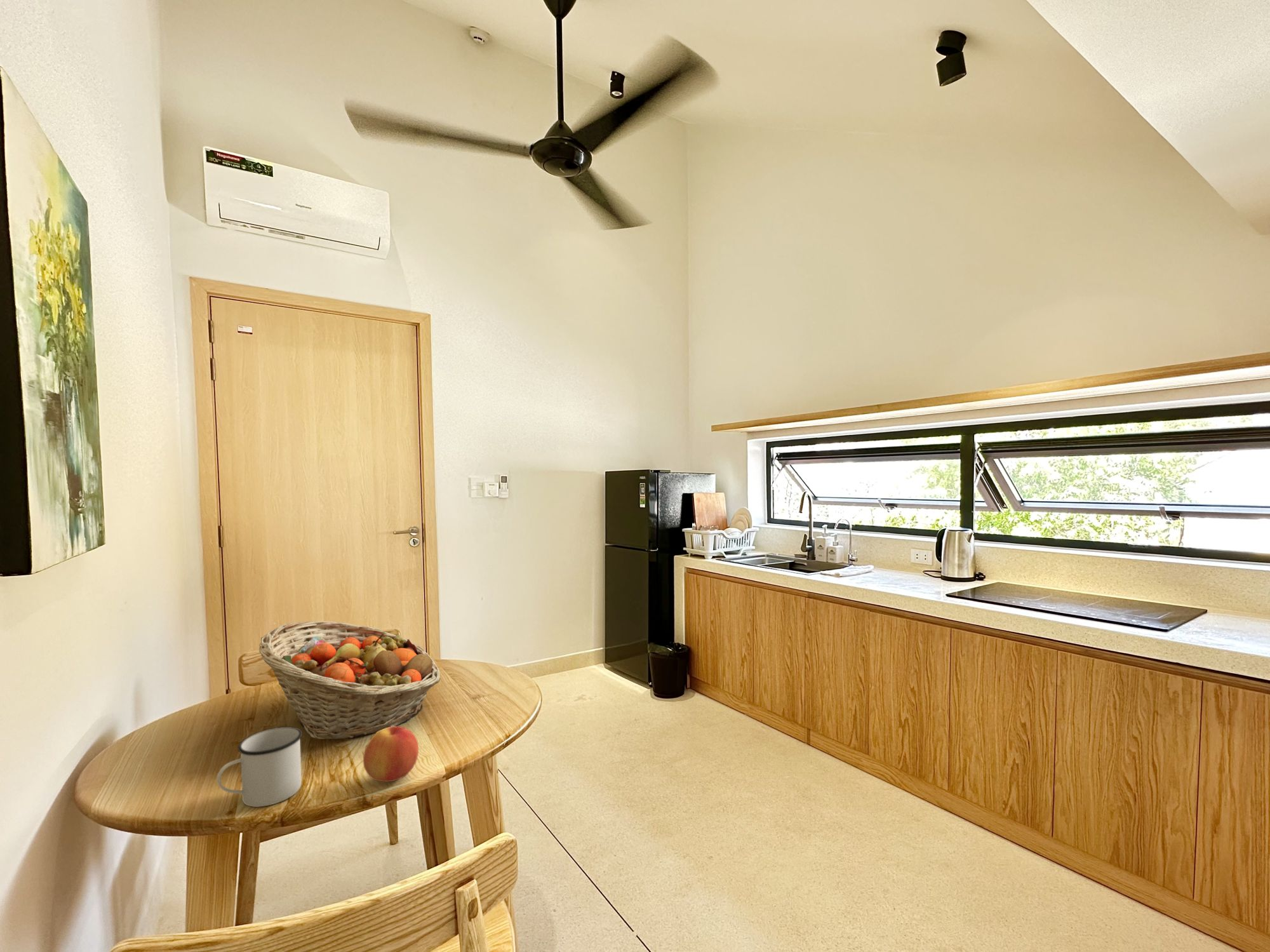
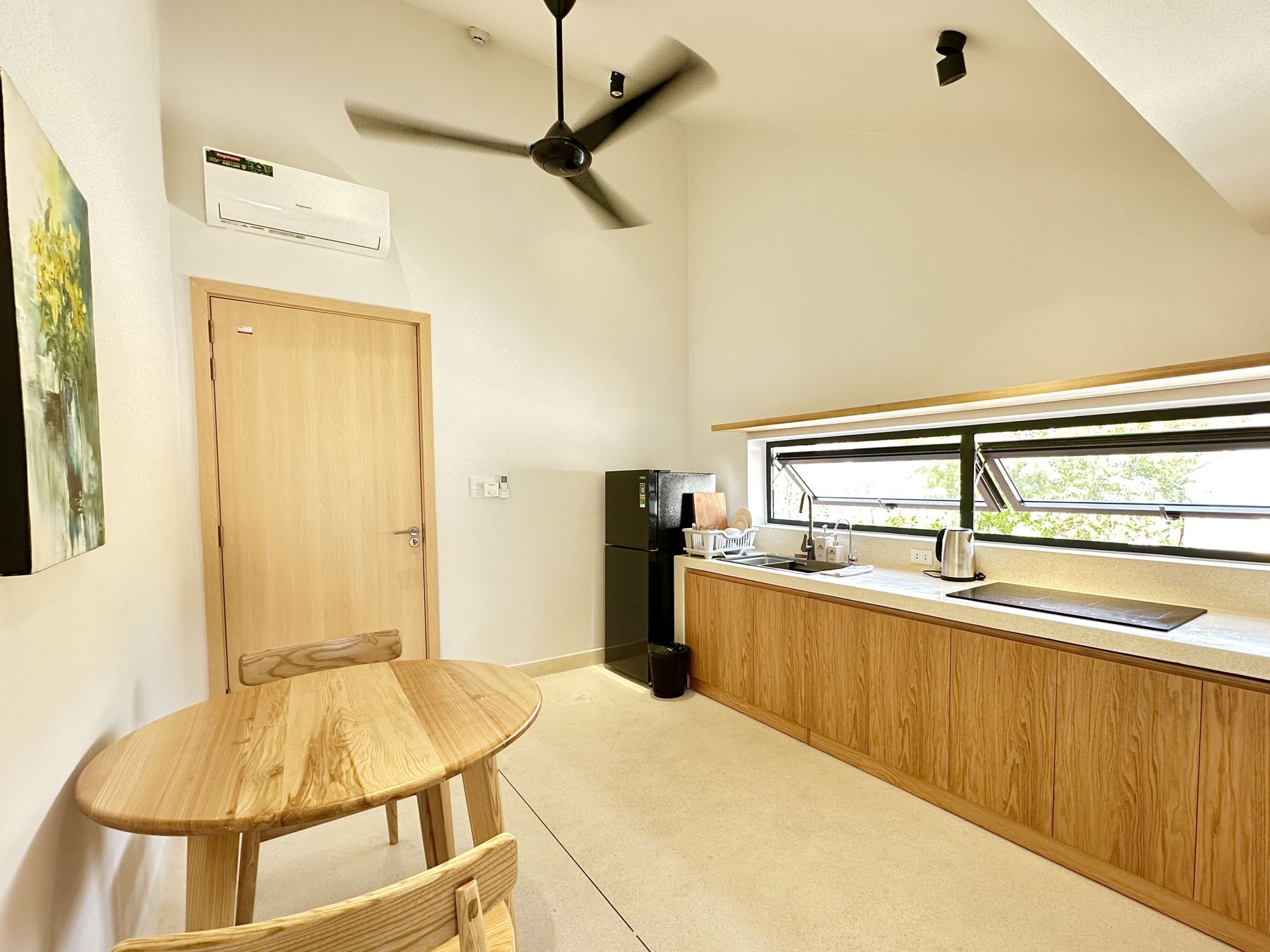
- fruit basket [258,620,441,740]
- apple [363,726,419,782]
- mug [217,726,303,808]
